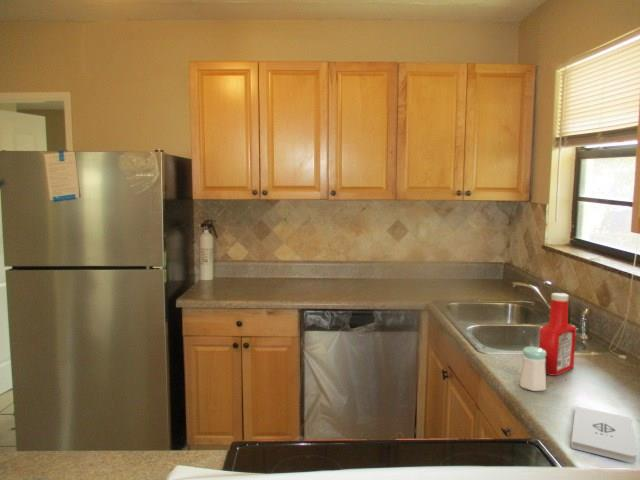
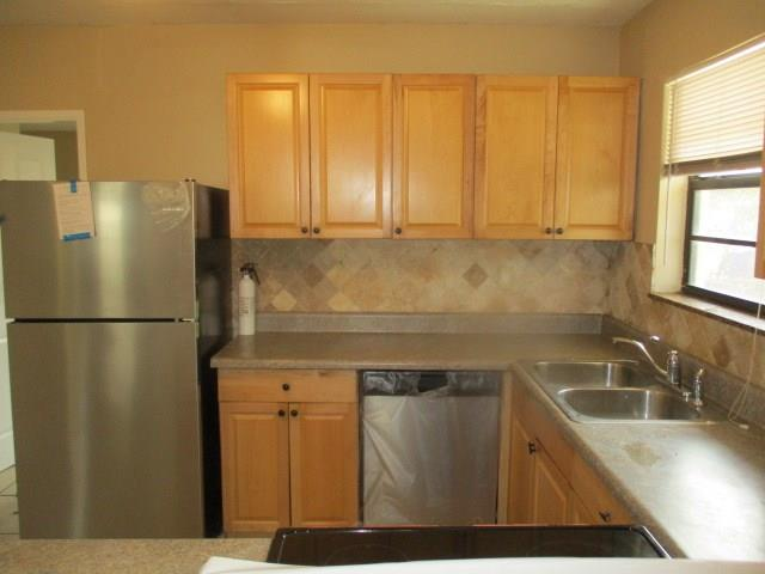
- salt shaker [519,346,547,392]
- notepad [570,405,638,464]
- soap bottle [538,292,577,377]
